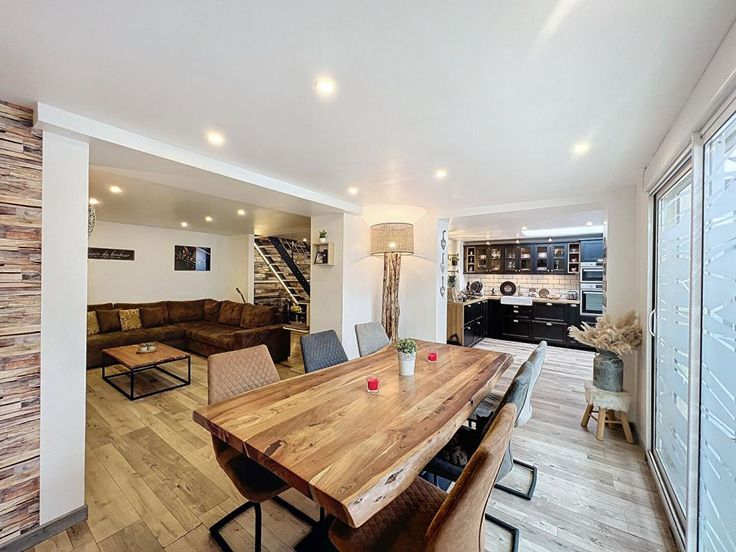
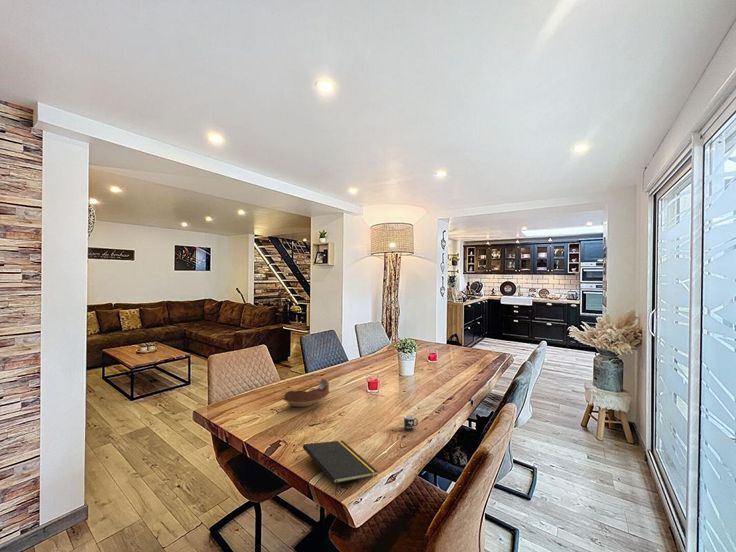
+ notepad [302,440,379,497]
+ bowl [282,377,330,408]
+ mug [391,414,419,432]
